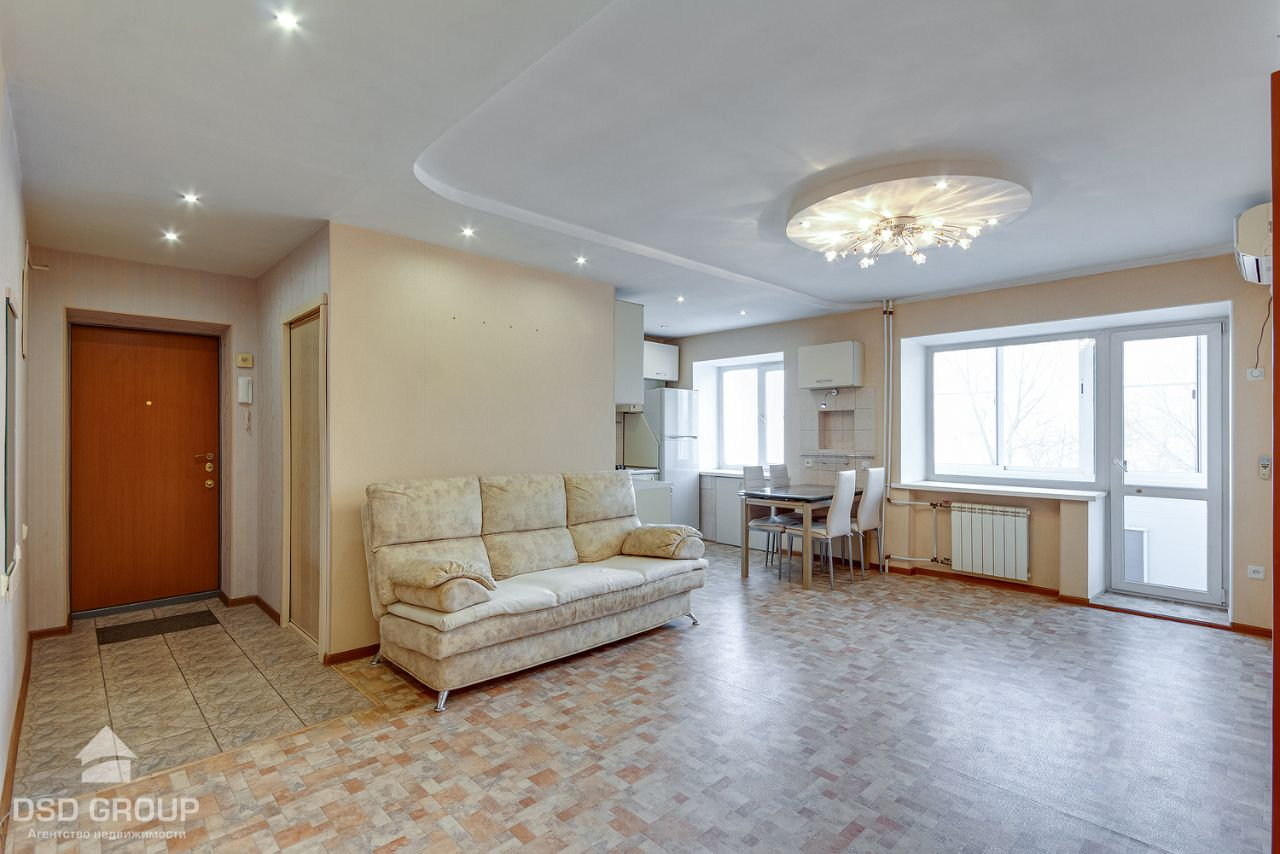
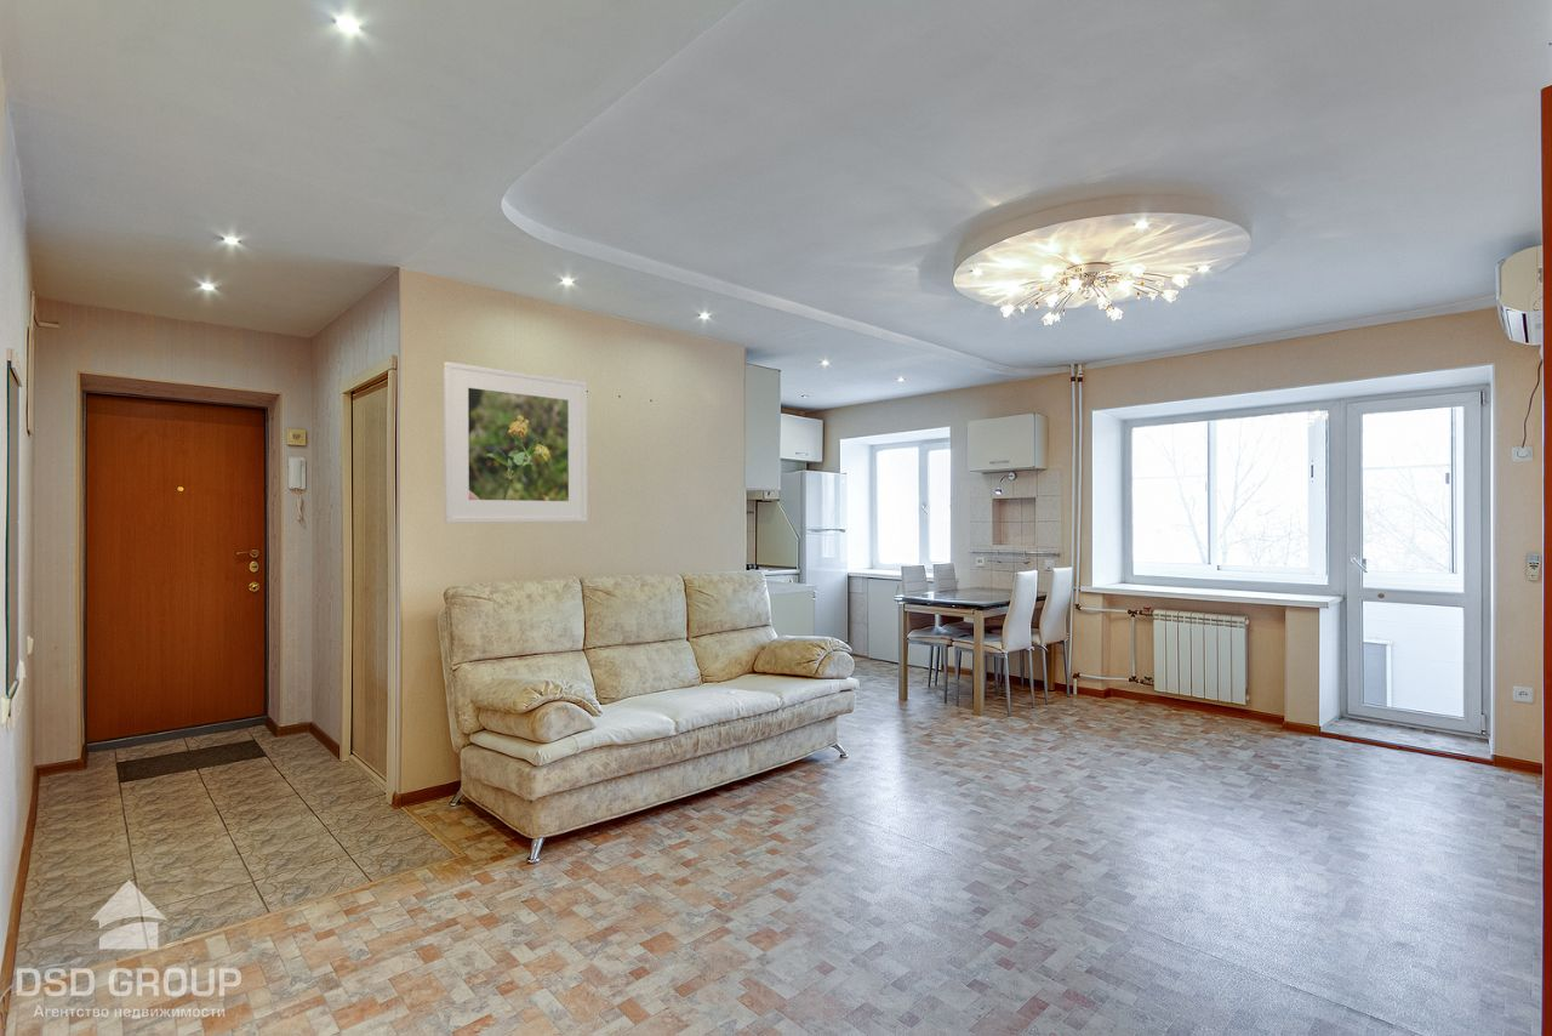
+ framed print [443,360,588,524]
